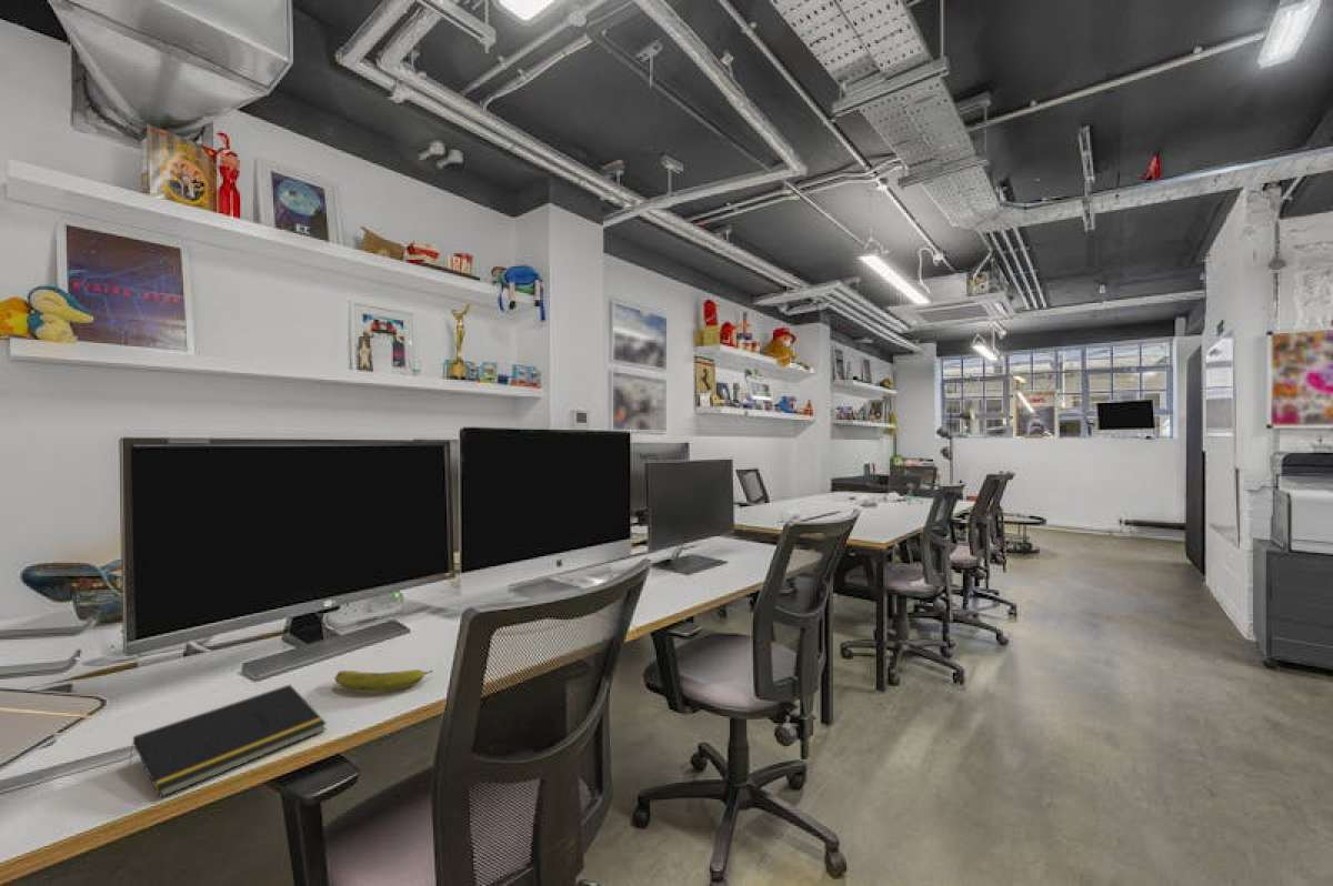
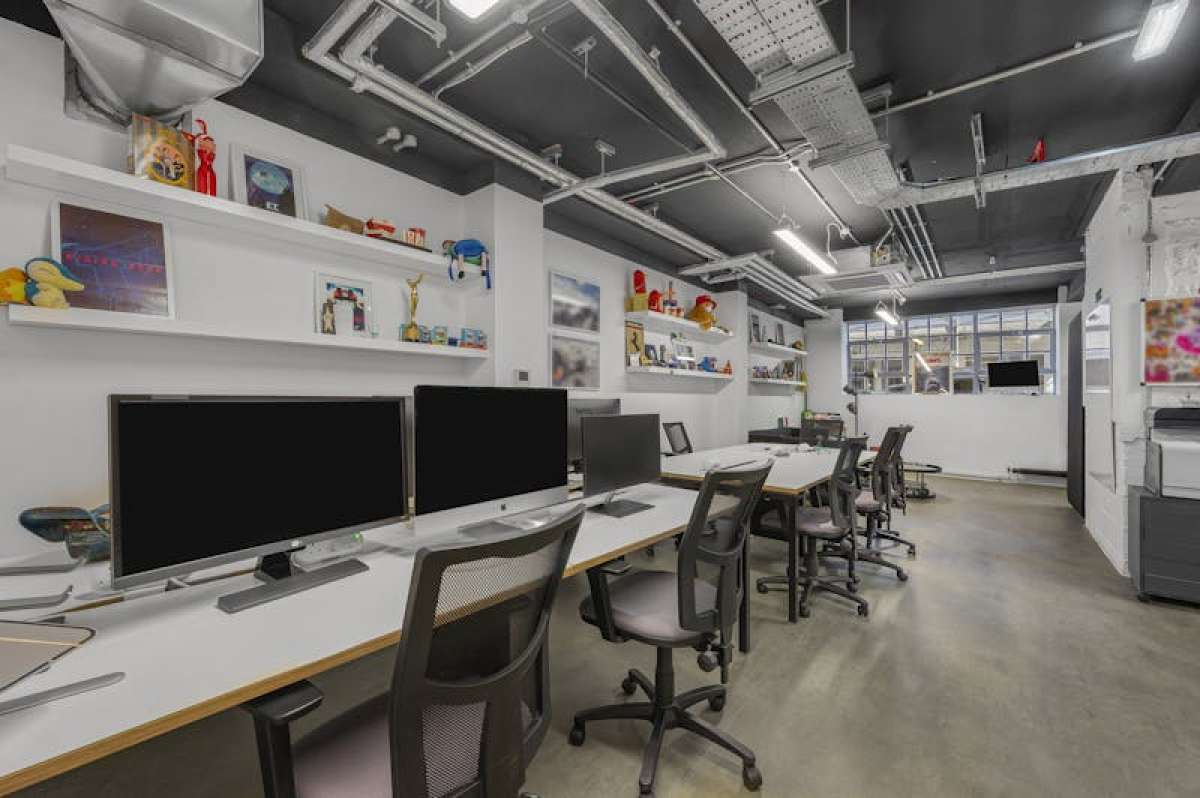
- fruit [333,668,433,693]
- notepad [128,684,328,798]
